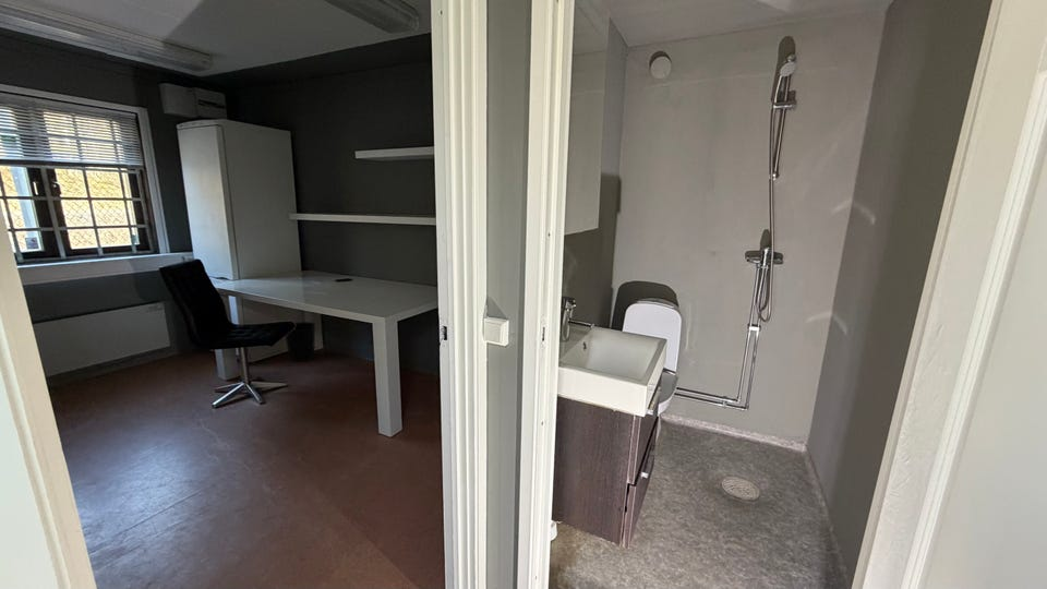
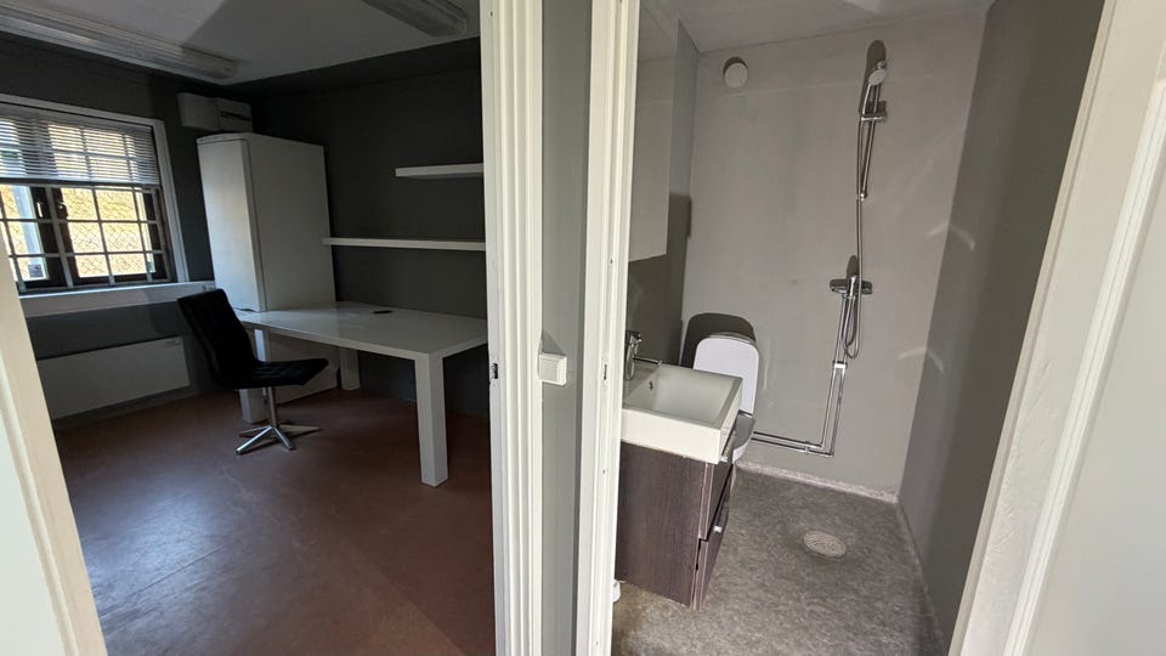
- wastebasket [285,321,316,362]
